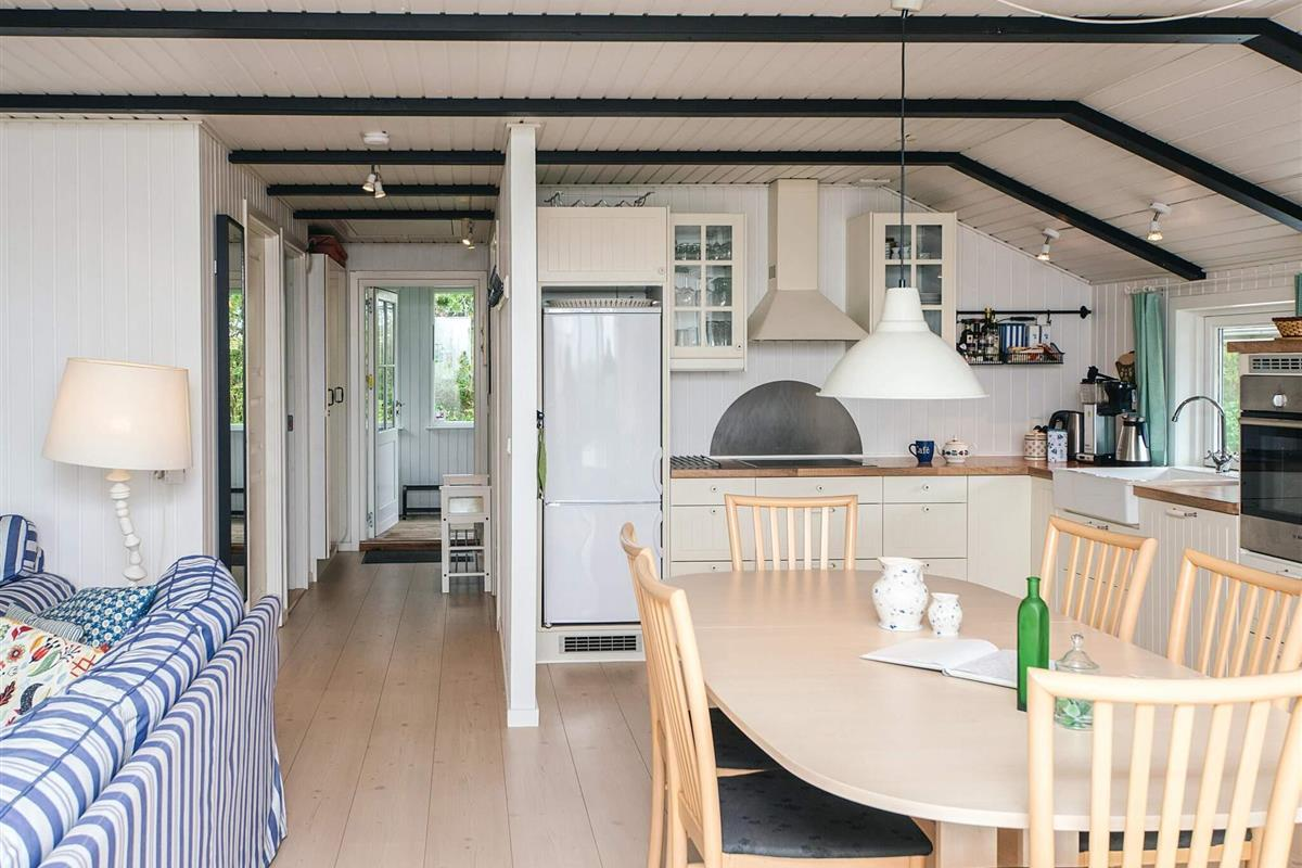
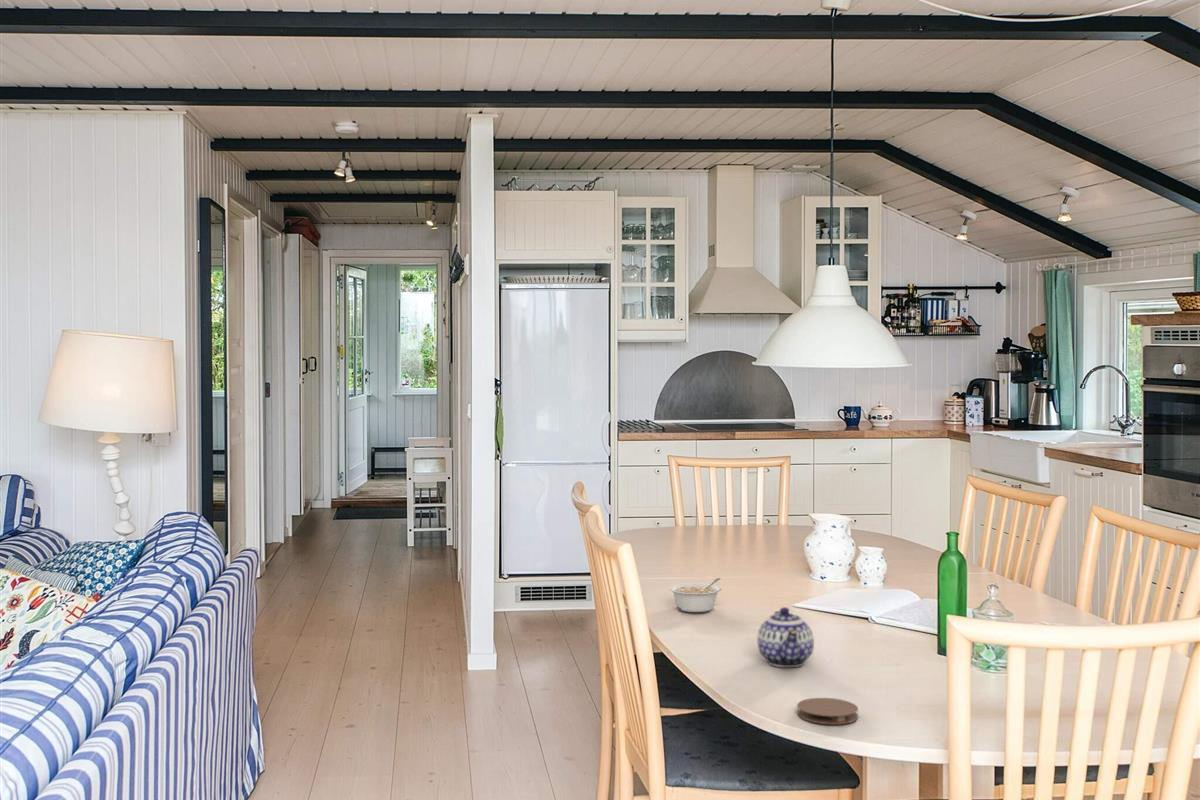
+ coaster [796,697,859,725]
+ legume [668,577,722,613]
+ teapot [756,606,815,668]
